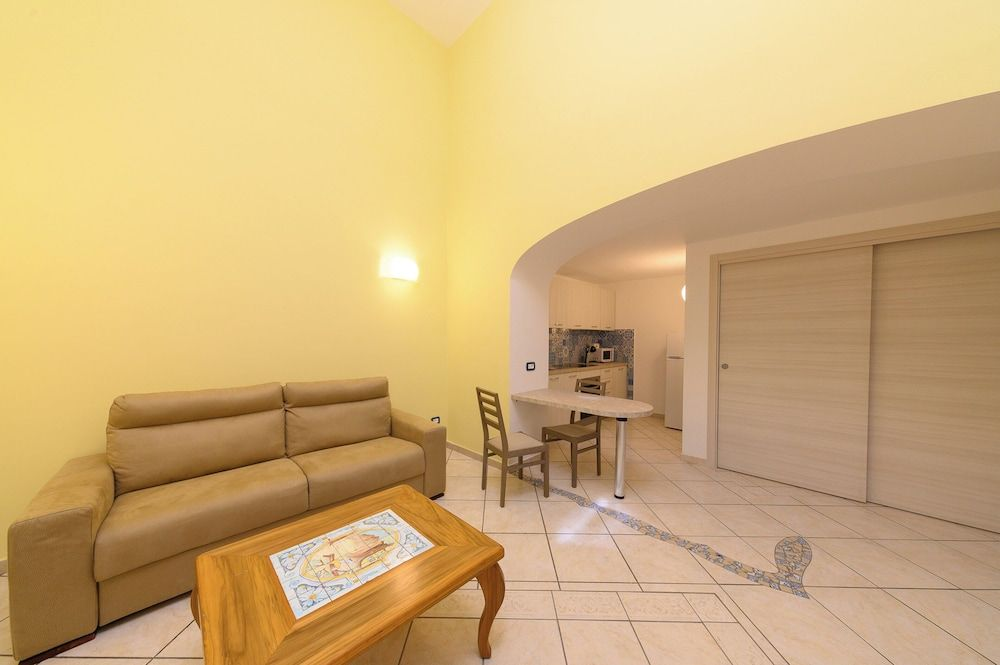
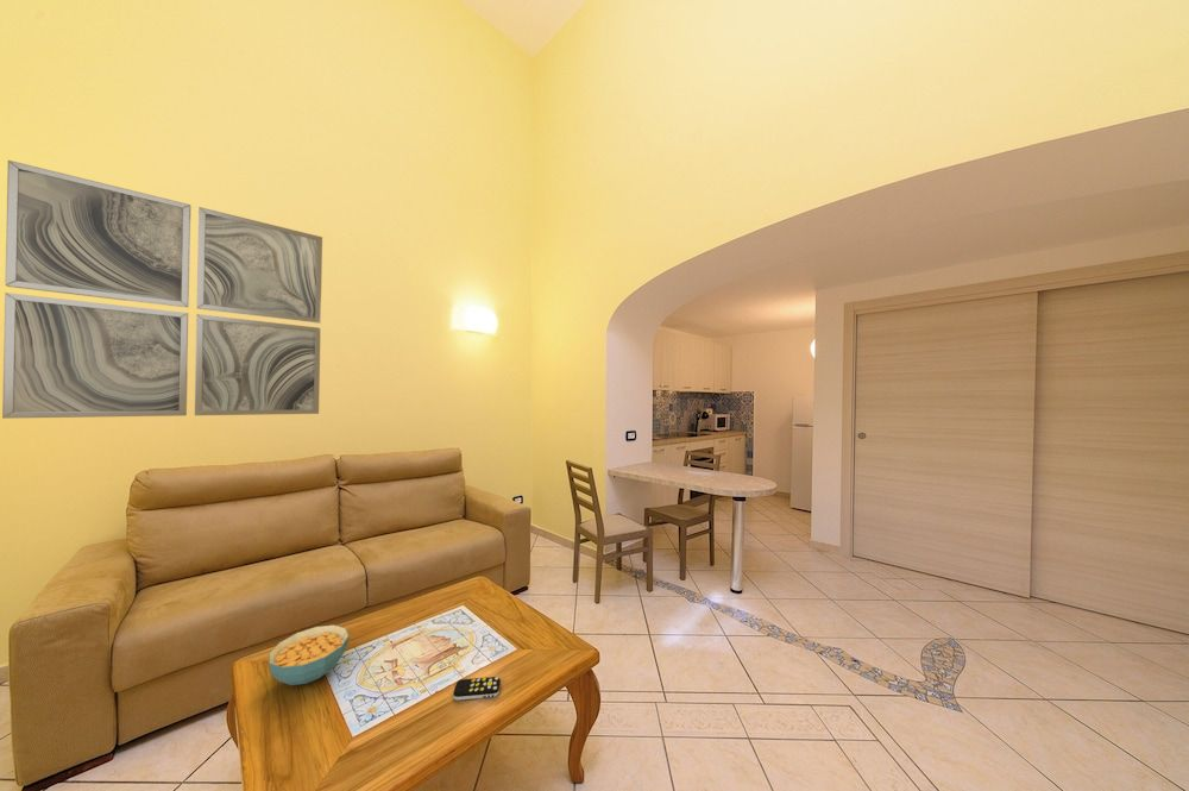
+ cereal bowl [268,623,350,686]
+ wall art [1,159,323,420]
+ remote control [452,676,502,702]
